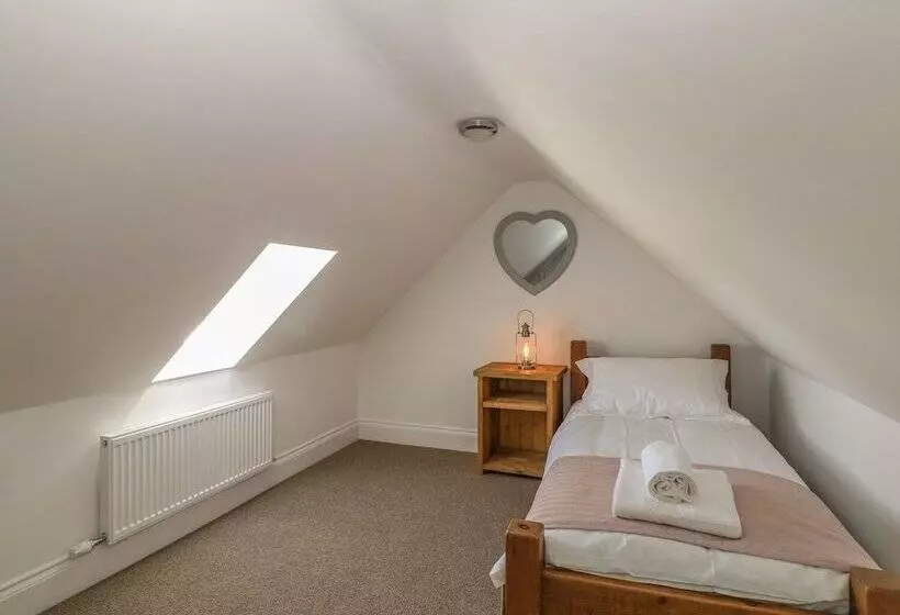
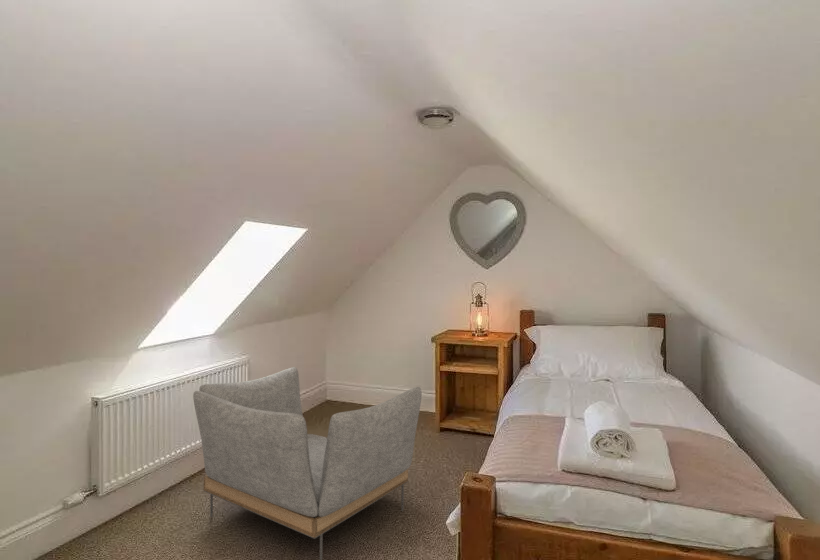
+ armchair [192,366,423,560]
